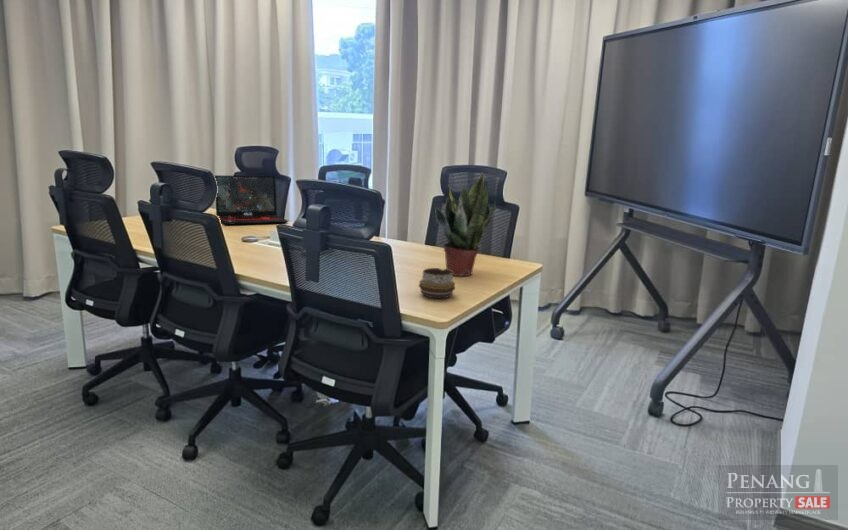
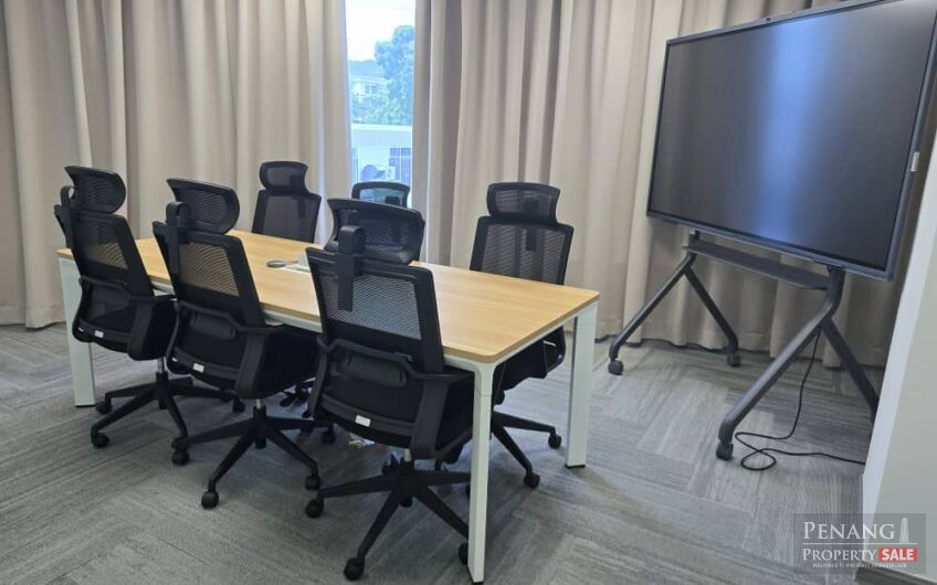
- laptop [213,174,289,226]
- potted plant [434,170,497,277]
- decorative bowl [418,267,456,299]
